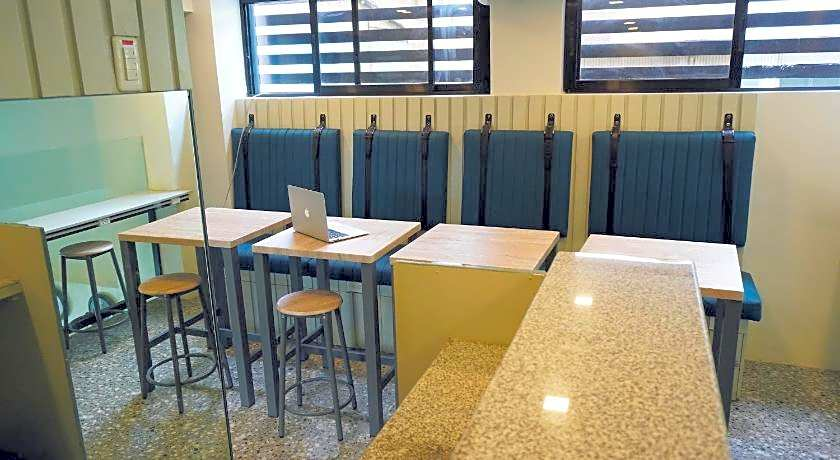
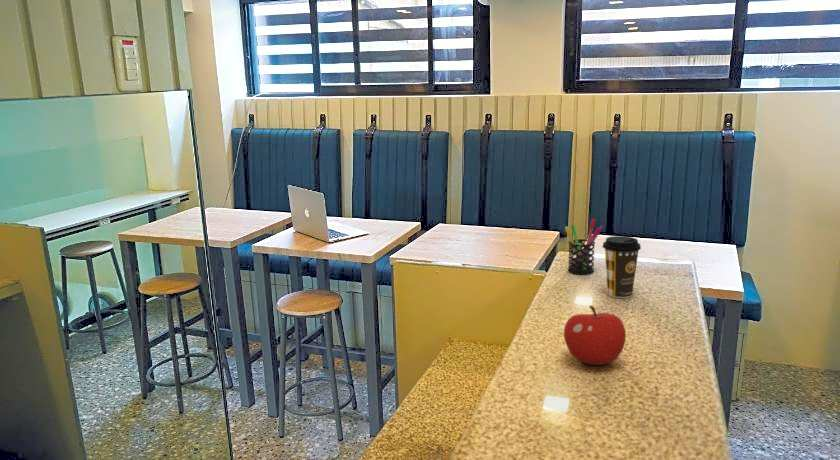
+ fruit [563,305,627,366]
+ pen holder [564,218,604,276]
+ coffee cup [601,235,642,299]
